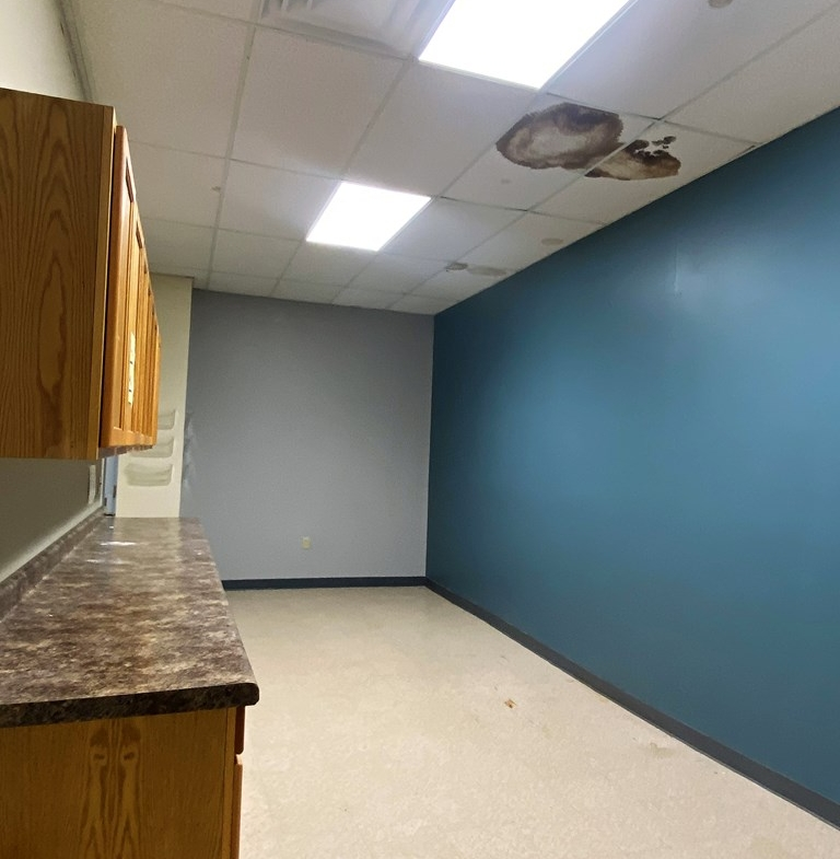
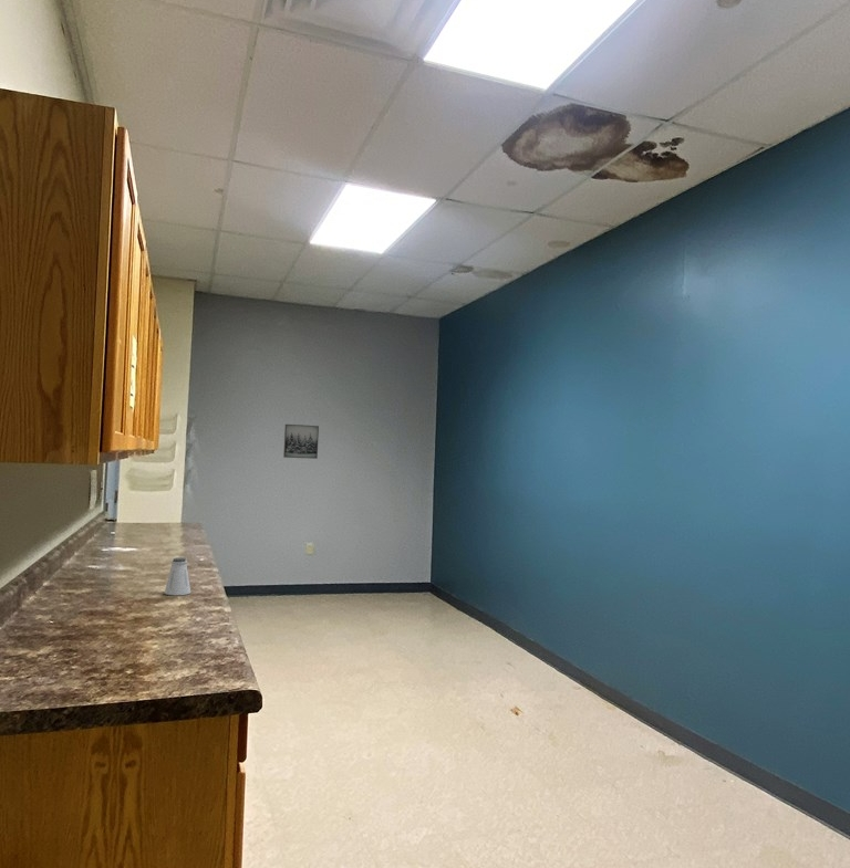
+ saltshaker [164,556,191,596]
+ wall art [282,423,320,460]
